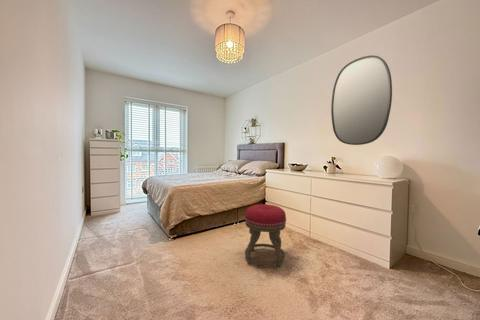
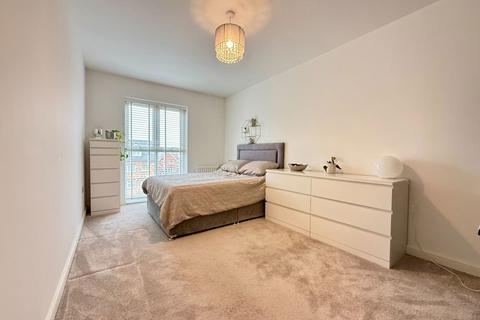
- stool [244,203,287,268]
- home mirror [330,54,393,146]
